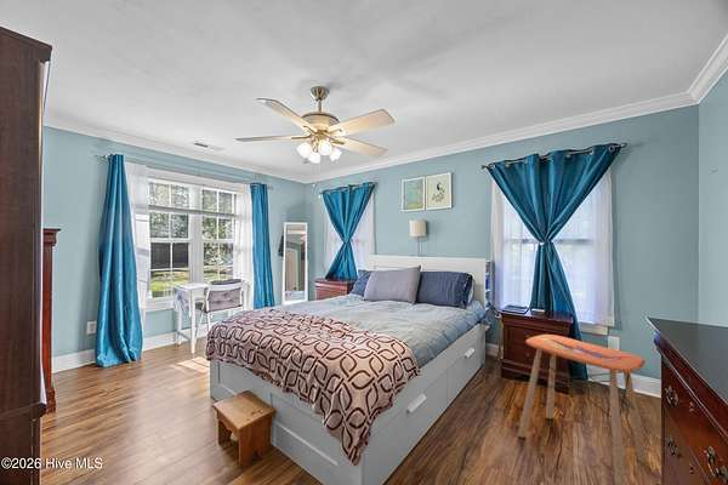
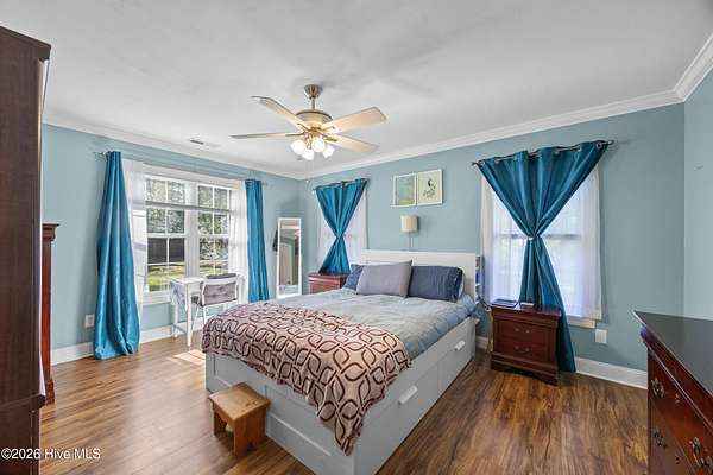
- side table [517,333,649,485]
